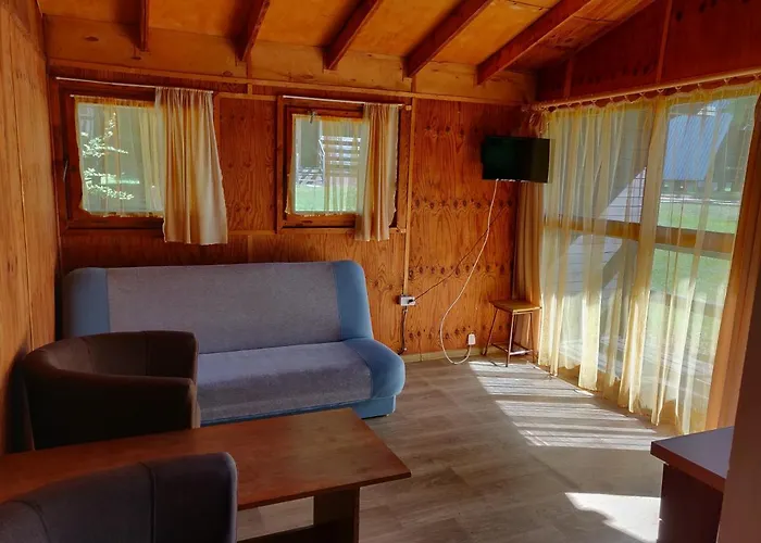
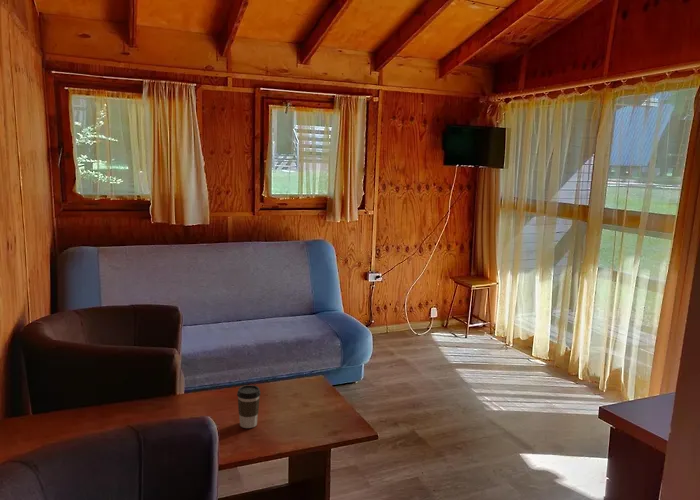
+ coffee cup [236,384,261,429]
